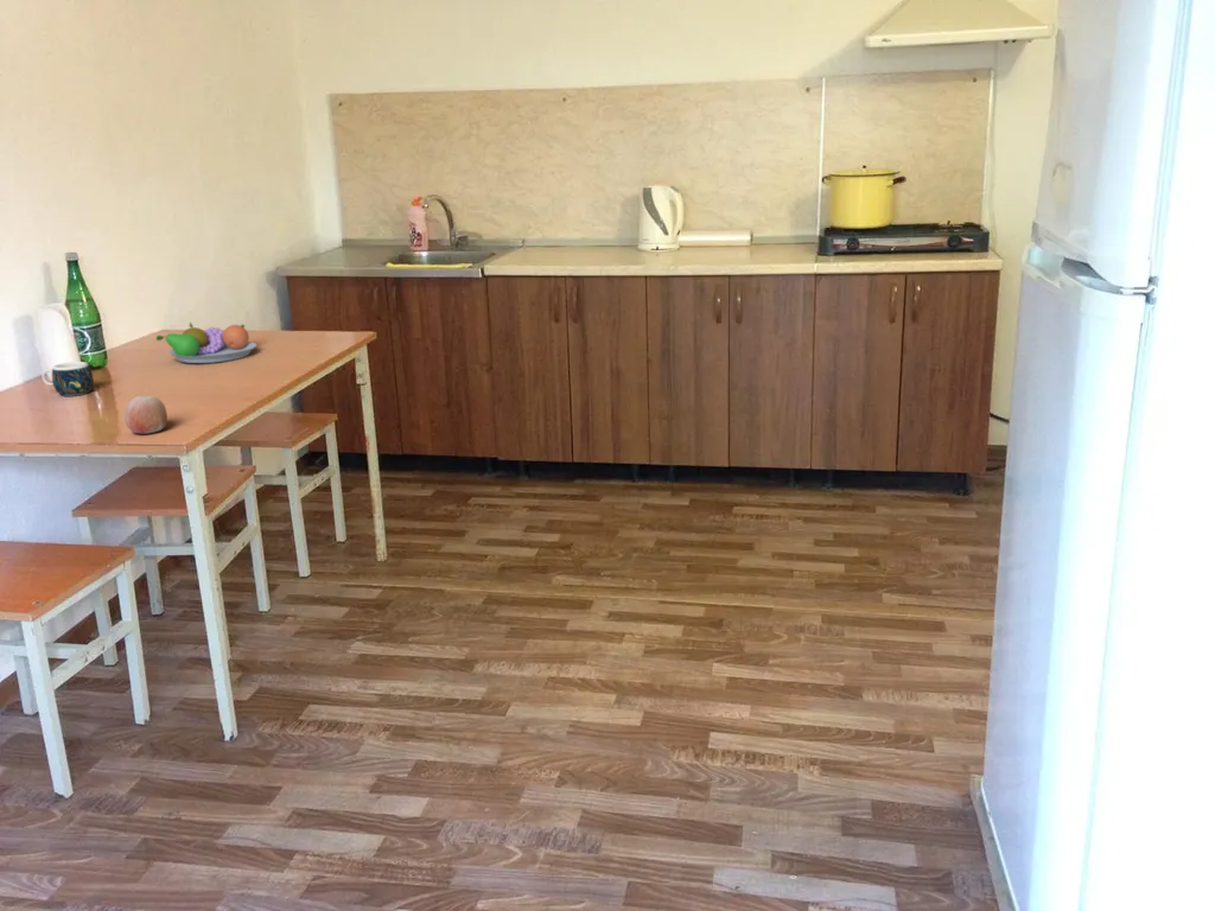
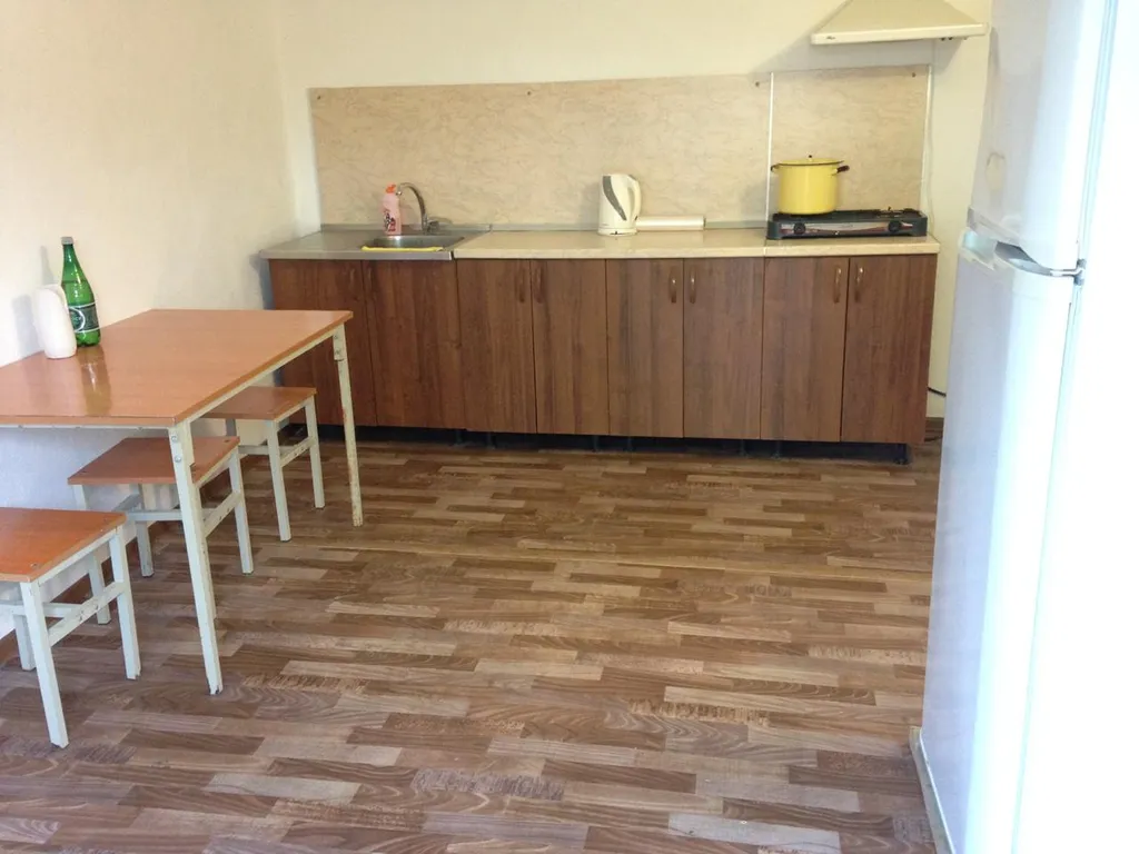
- apple [123,395,168,434]
- mug [42,361,95,397]
- fruit bowl [155,321,257,364]
